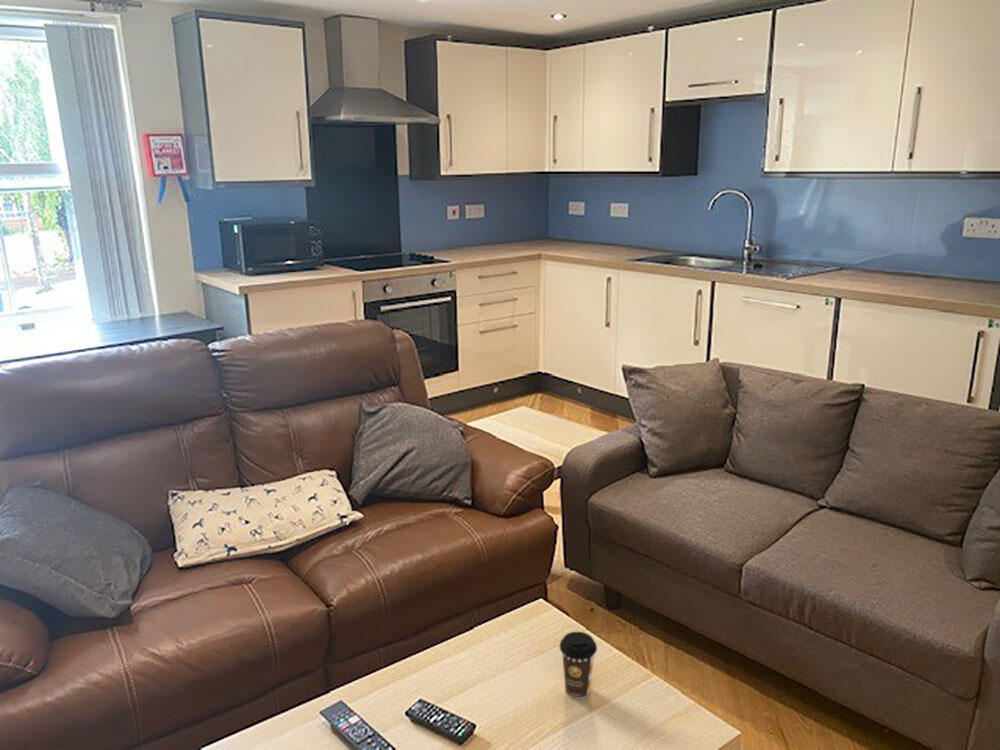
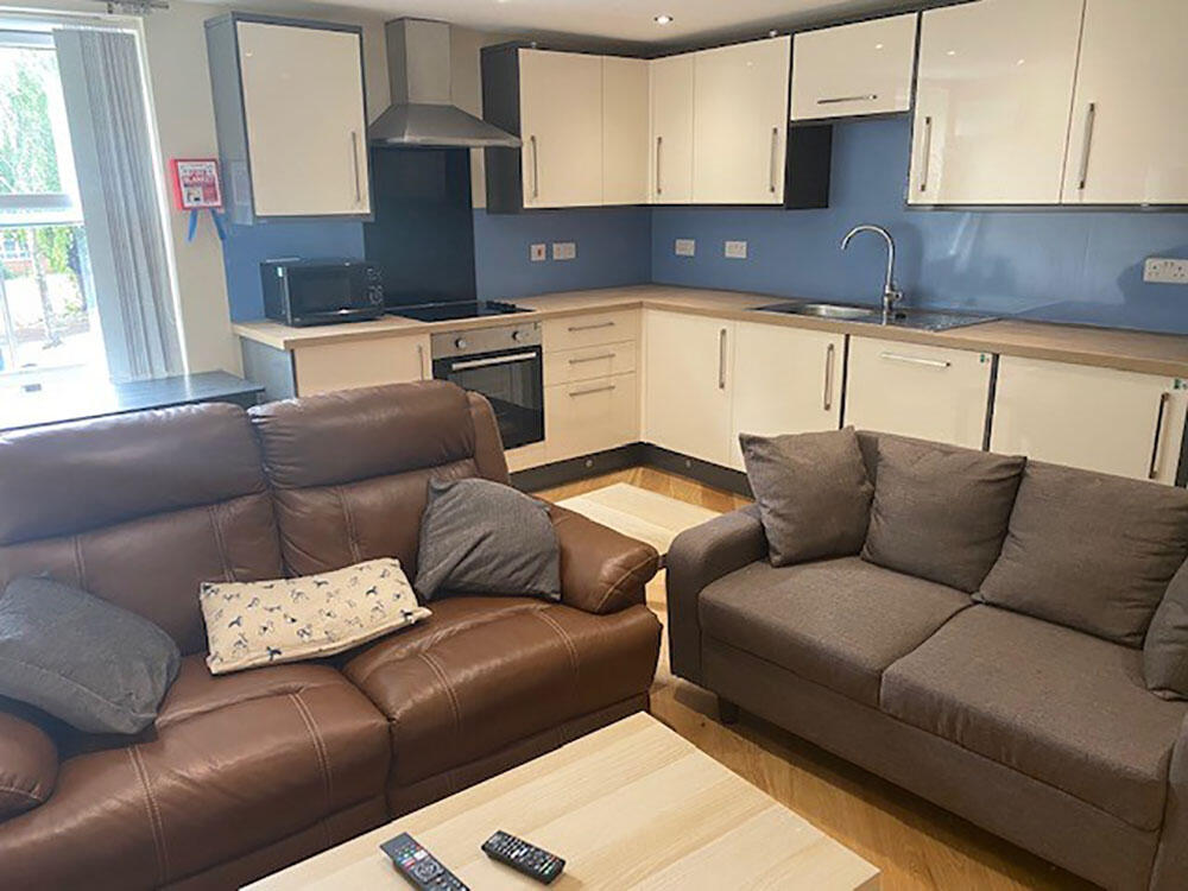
- coffee cup [559,631,598,700]
